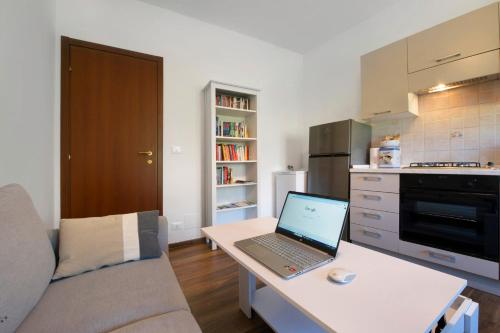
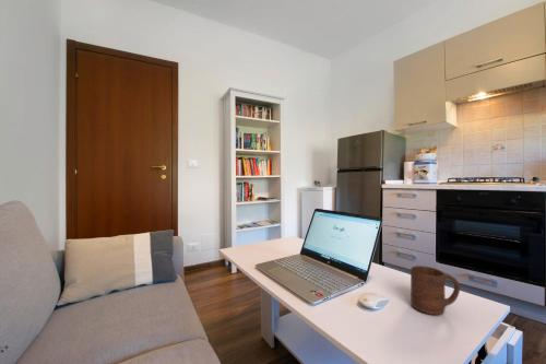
+ cup [410,265,461,316]
